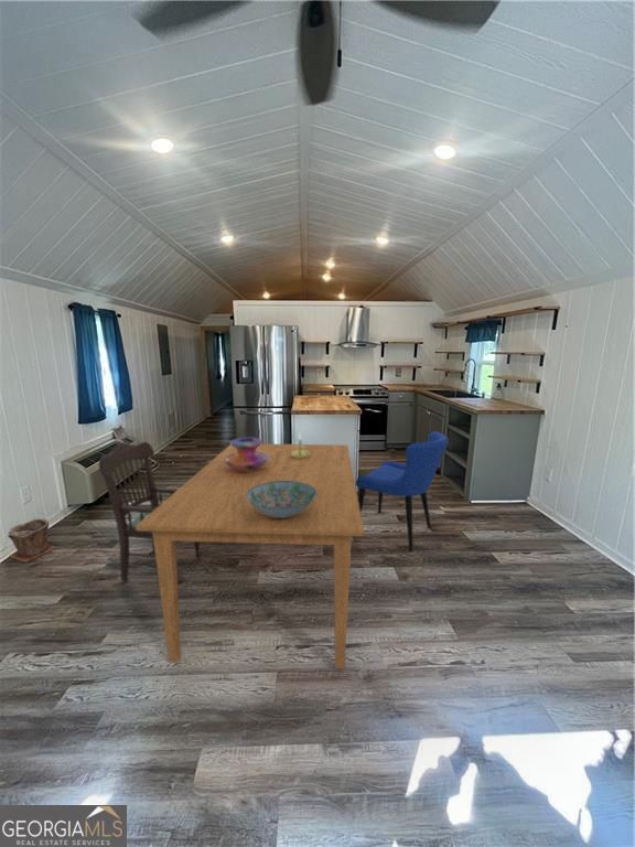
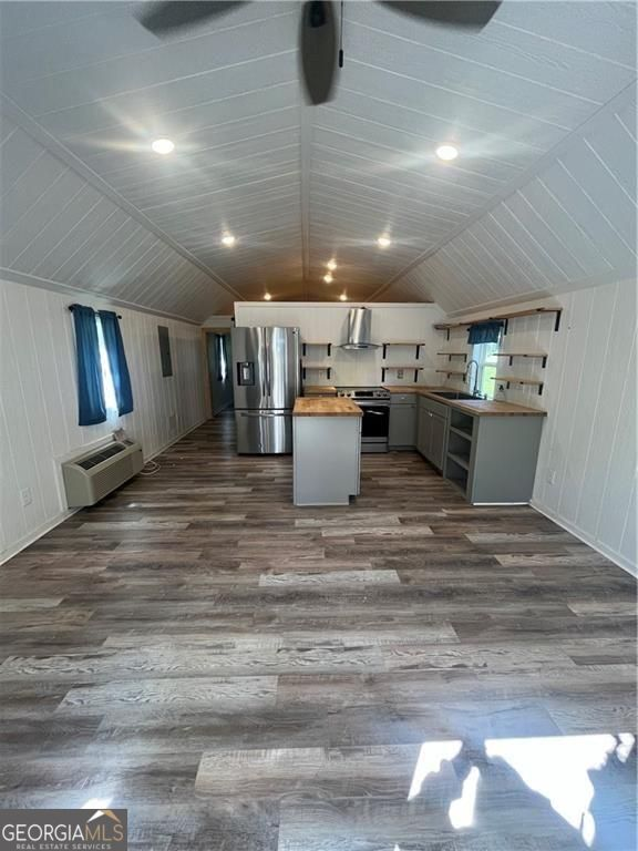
- plant pot [7,517,57,564]
- candle holder [291,432,310,459]
- dining chair [98,441,202,582]
- decorative bowl [246,481,316,517]
- decorative vase [225,437,269,472]
- dining table [136,442,365,671]
- dining chair [355,430,449,553]
